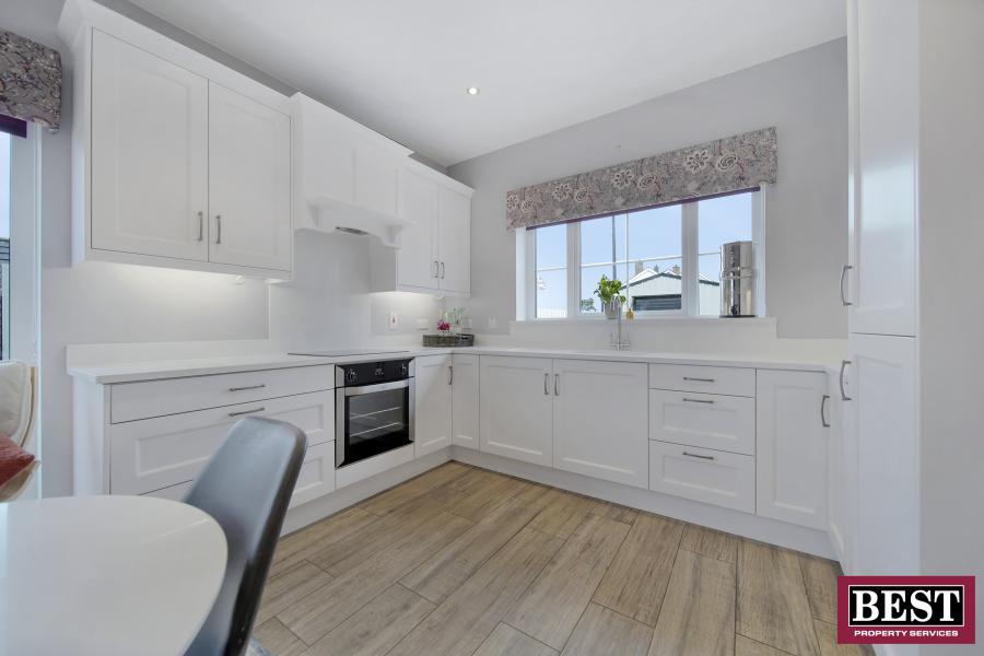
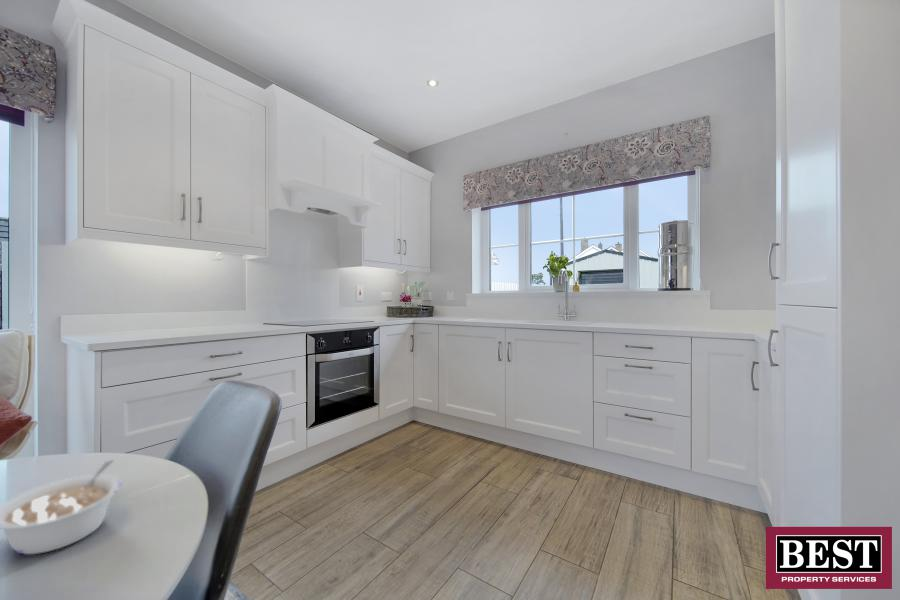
+ legume [0,459,123,555]
